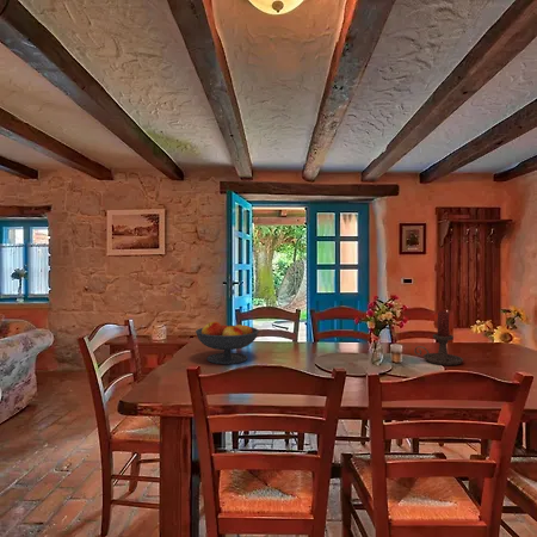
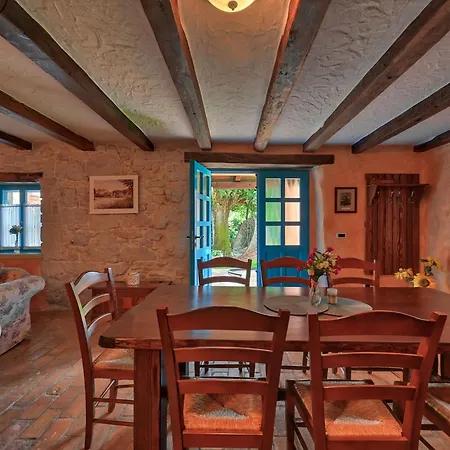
- candle holder [413,310,464,366]
- fruit bowl [195,321,260,365]
